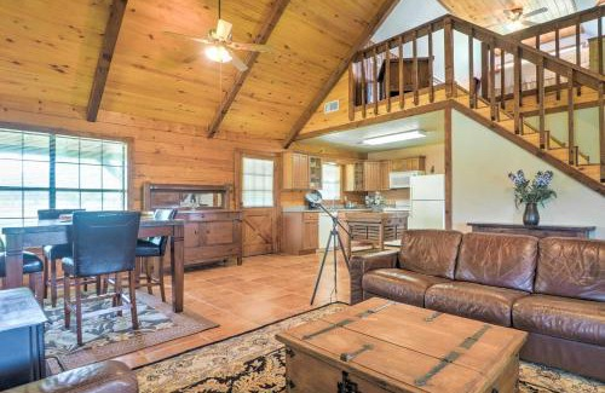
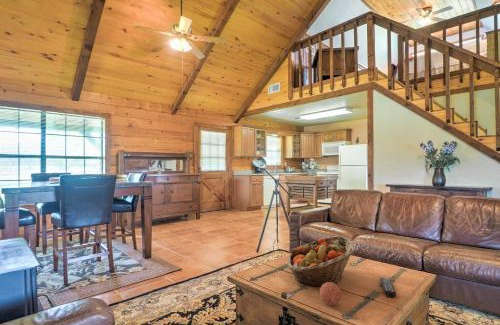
+ decorative ball [319,282,342,306]
+ remote control [379,276,397,299]
+ fruit basket [286,235,357,288]
